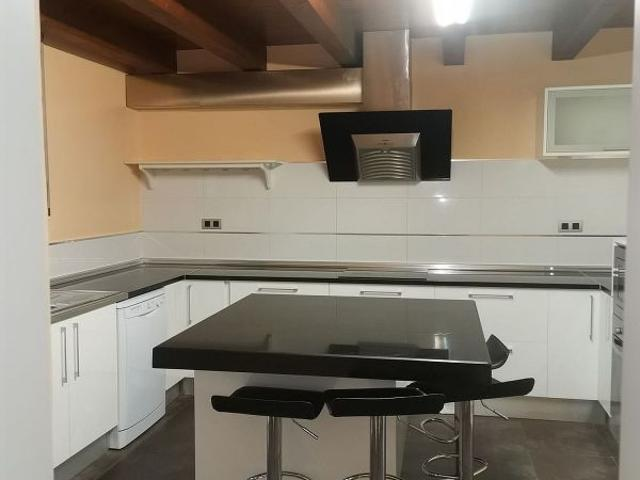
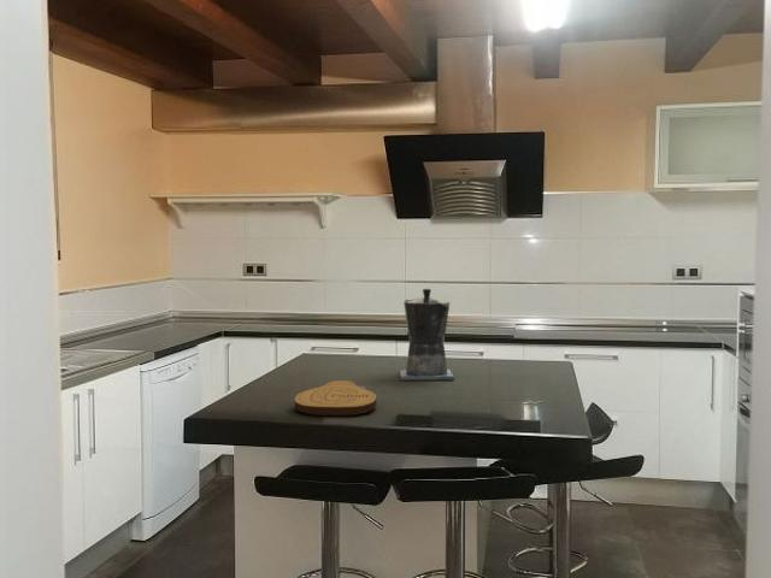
+ coffee maker [399,287,455,381]
+ key chain [294,379,377,417]
